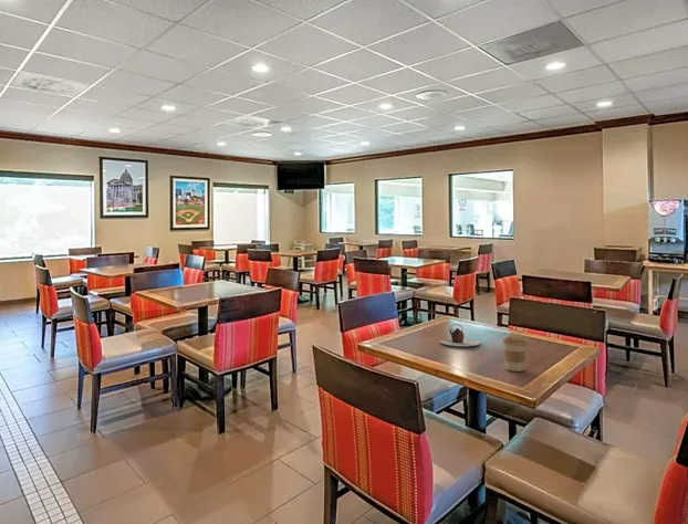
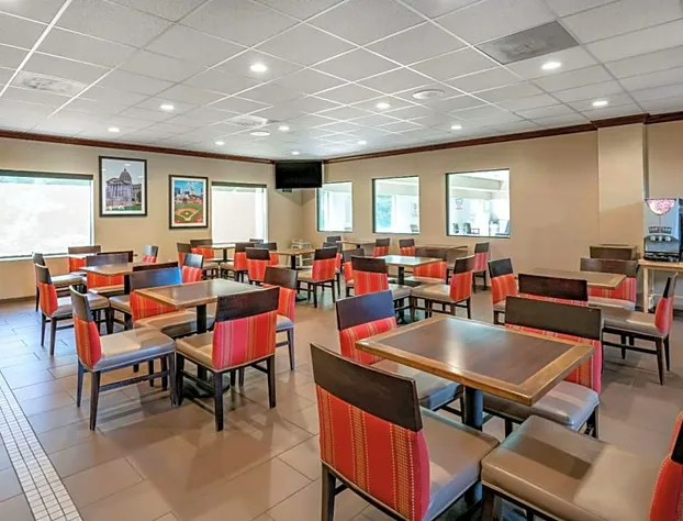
- coffee cup [502,335,529,373]
- teapot [439,323,481,347]
